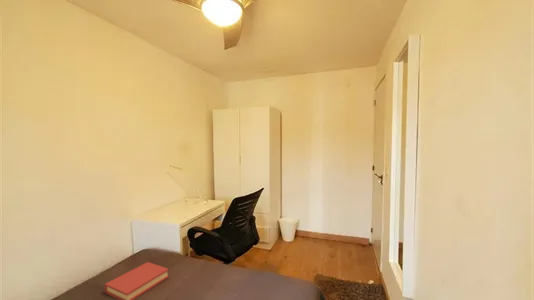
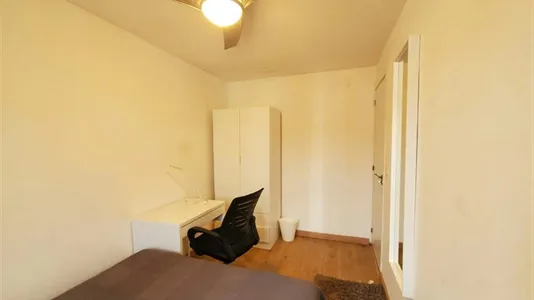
- hardback book [104,261,170,300]
